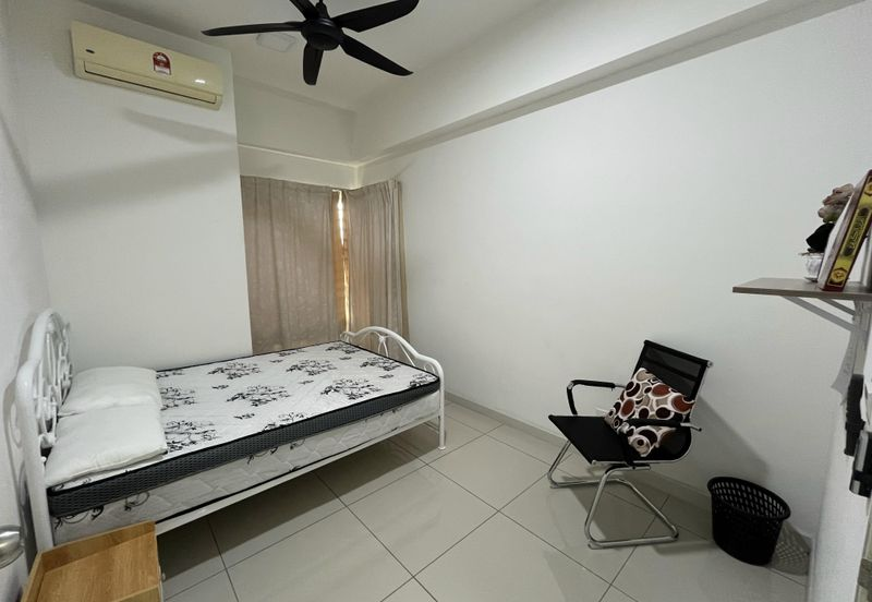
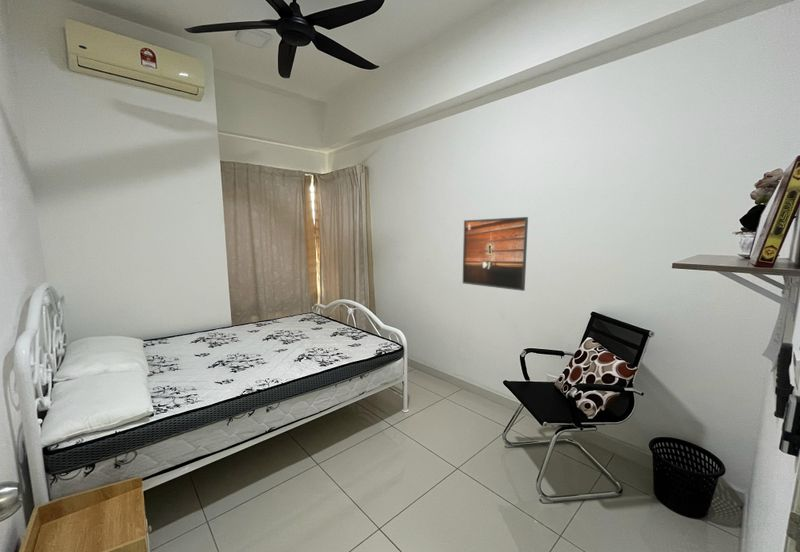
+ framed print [462,216,529,292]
